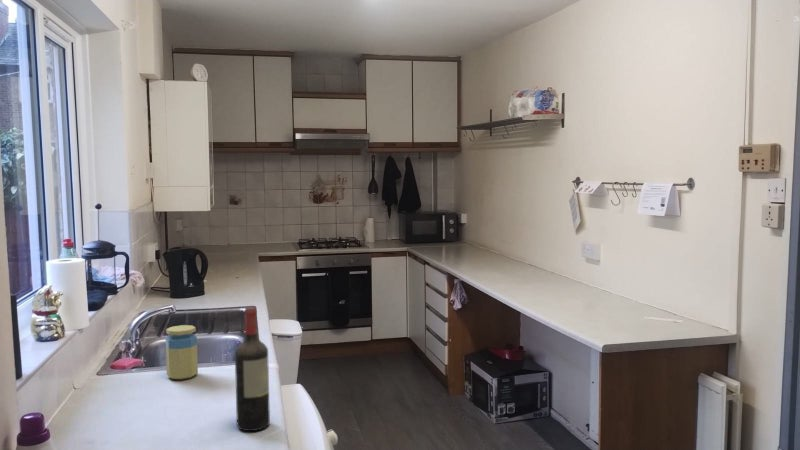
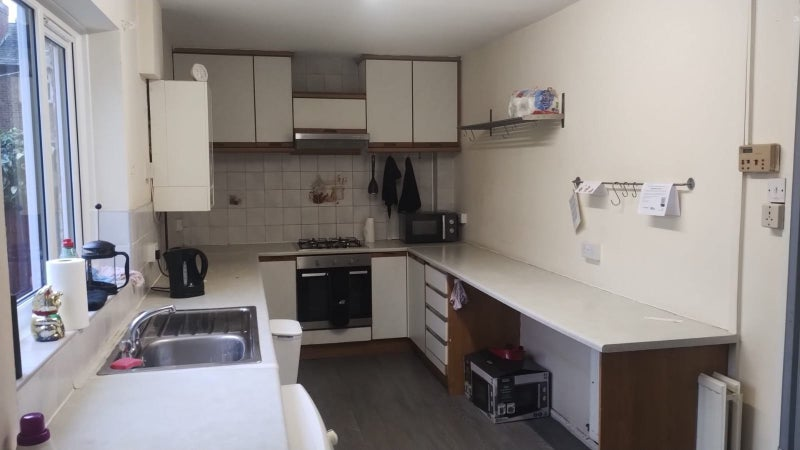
- wine bottle [234,306,271,432]
- jar [165,324,199,380]
